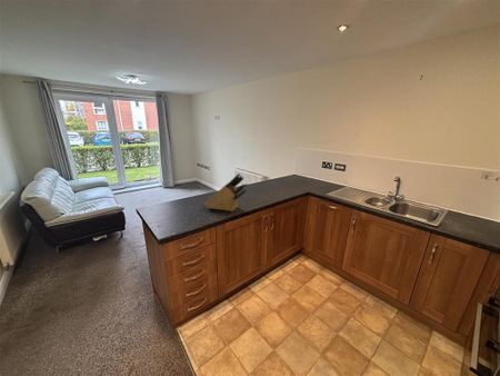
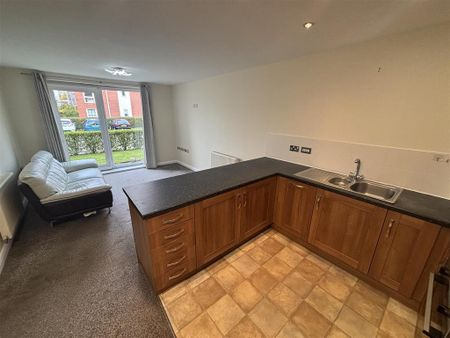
- knife block [203,172,249,212]
